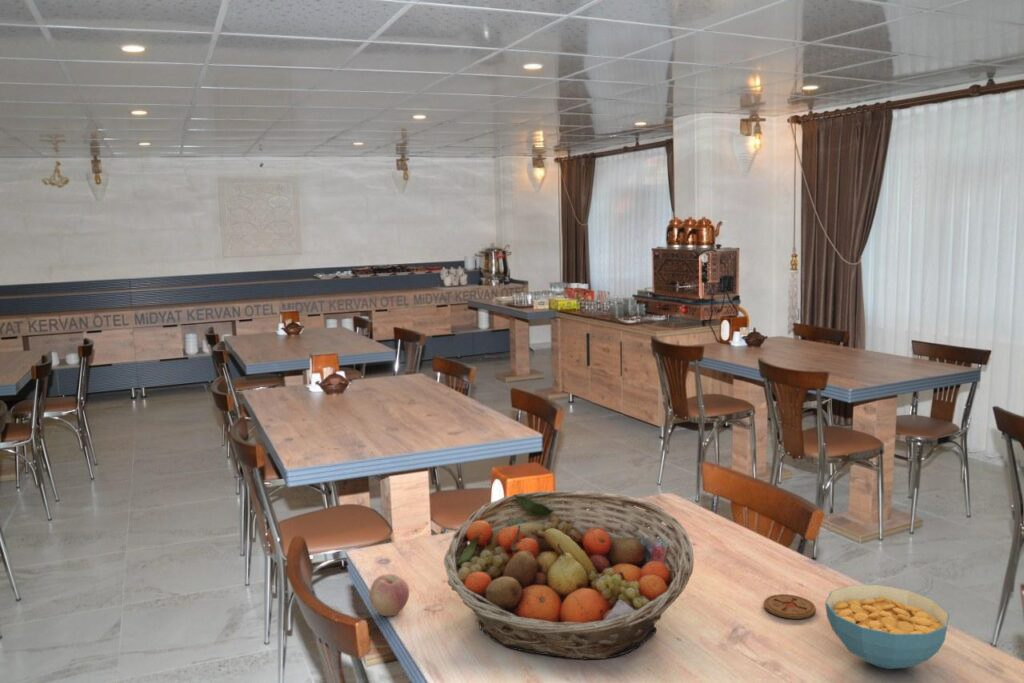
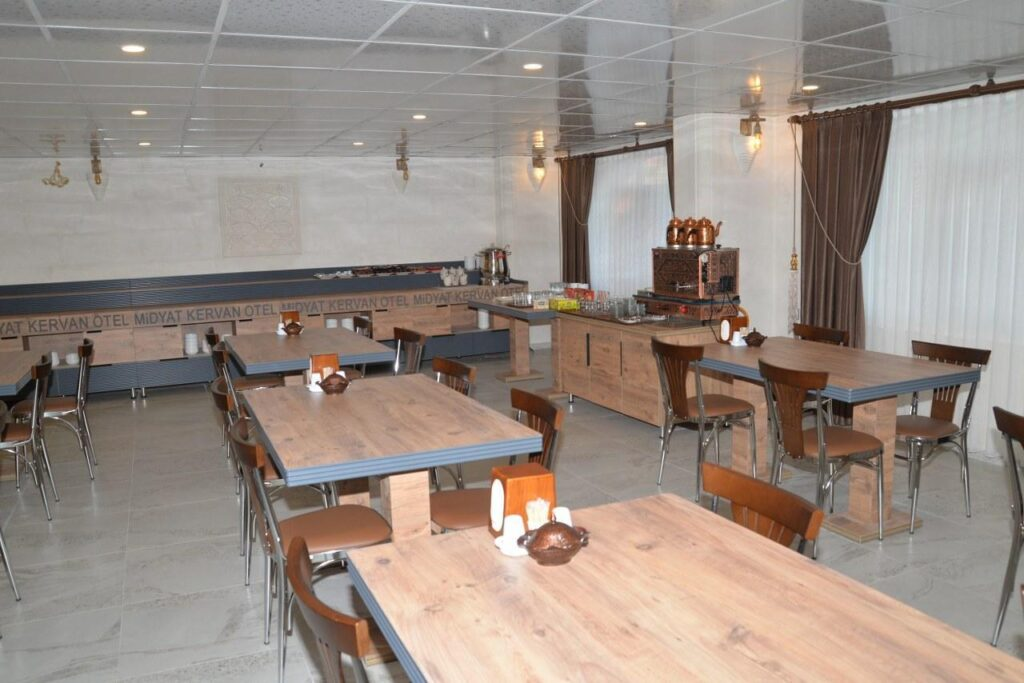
- apple [369,573,410,617]
- cereal bowl [824,584,950,670]
- coaster [763,593,817,620]
- fruit basket [443,489,695,660]
